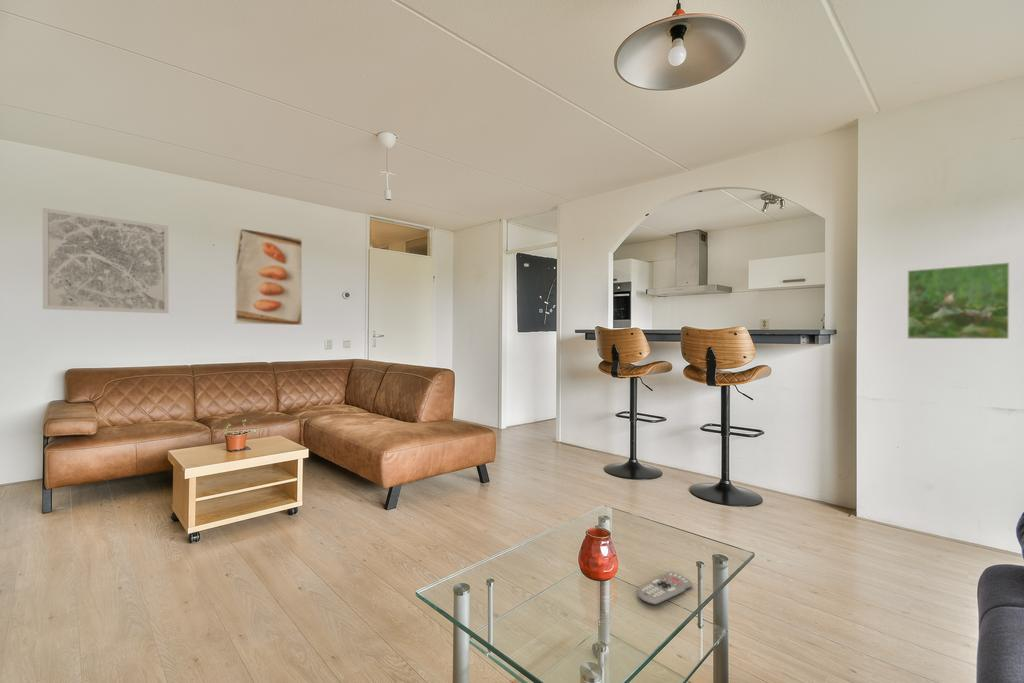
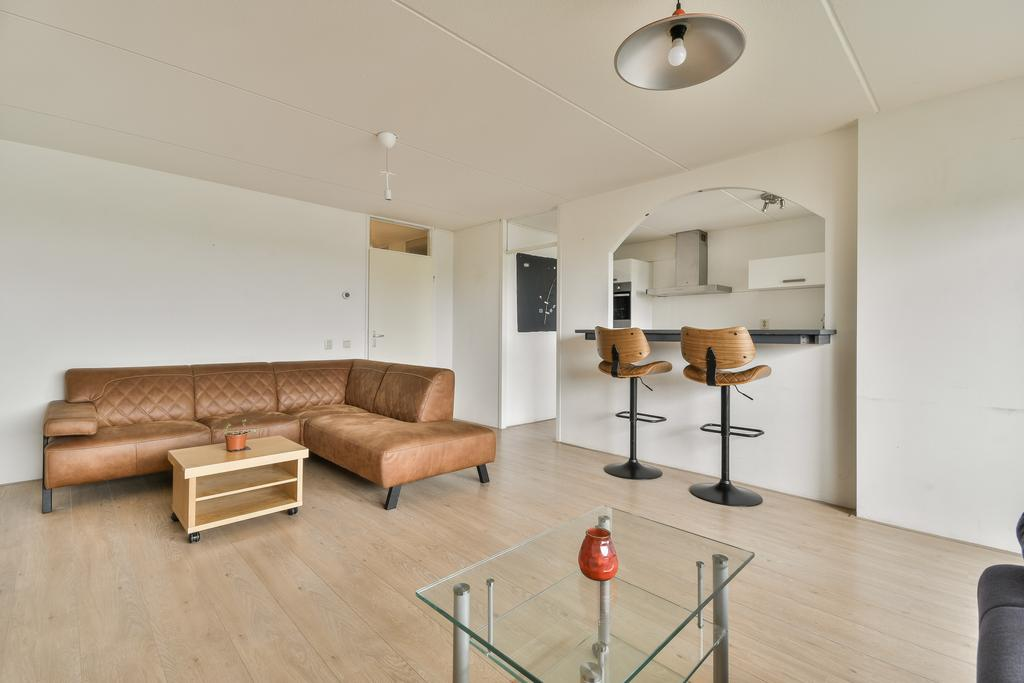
- remote control [636,571,693,606]
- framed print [906,261,1011,340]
- wall art [42,207,169,314]
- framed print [234,227,303,326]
